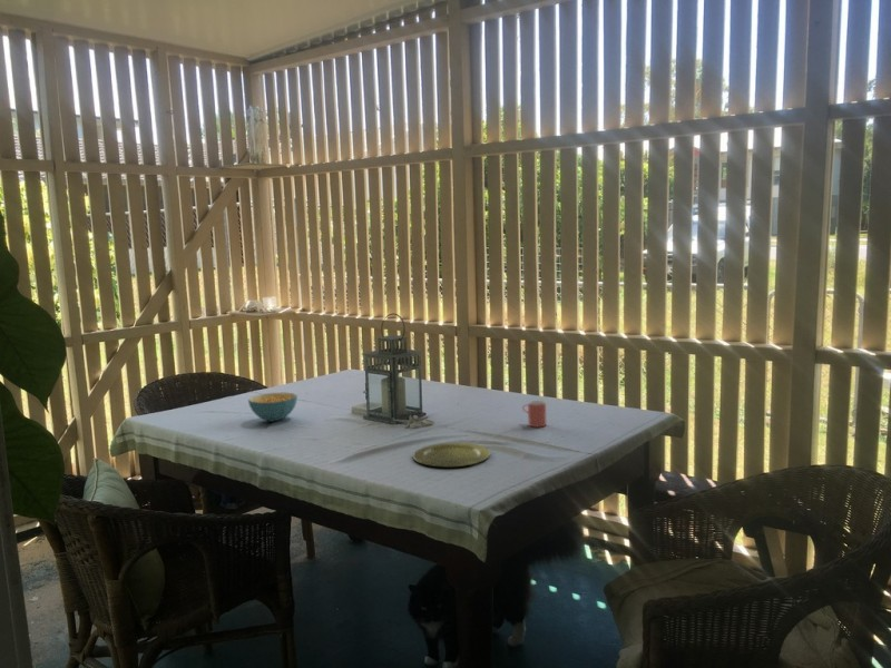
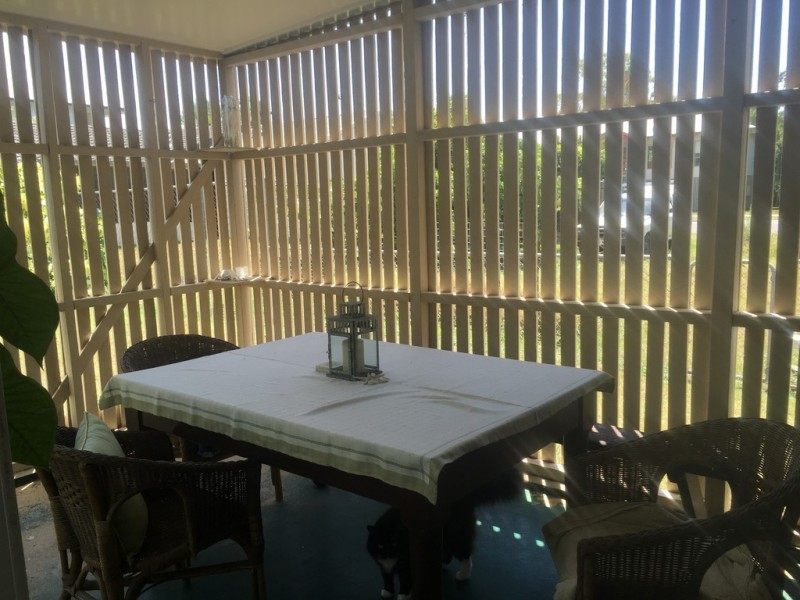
- plate [412,441,491,469]
- cereal bowl [247,392,298,423]
- cup [521,400,548,429]
